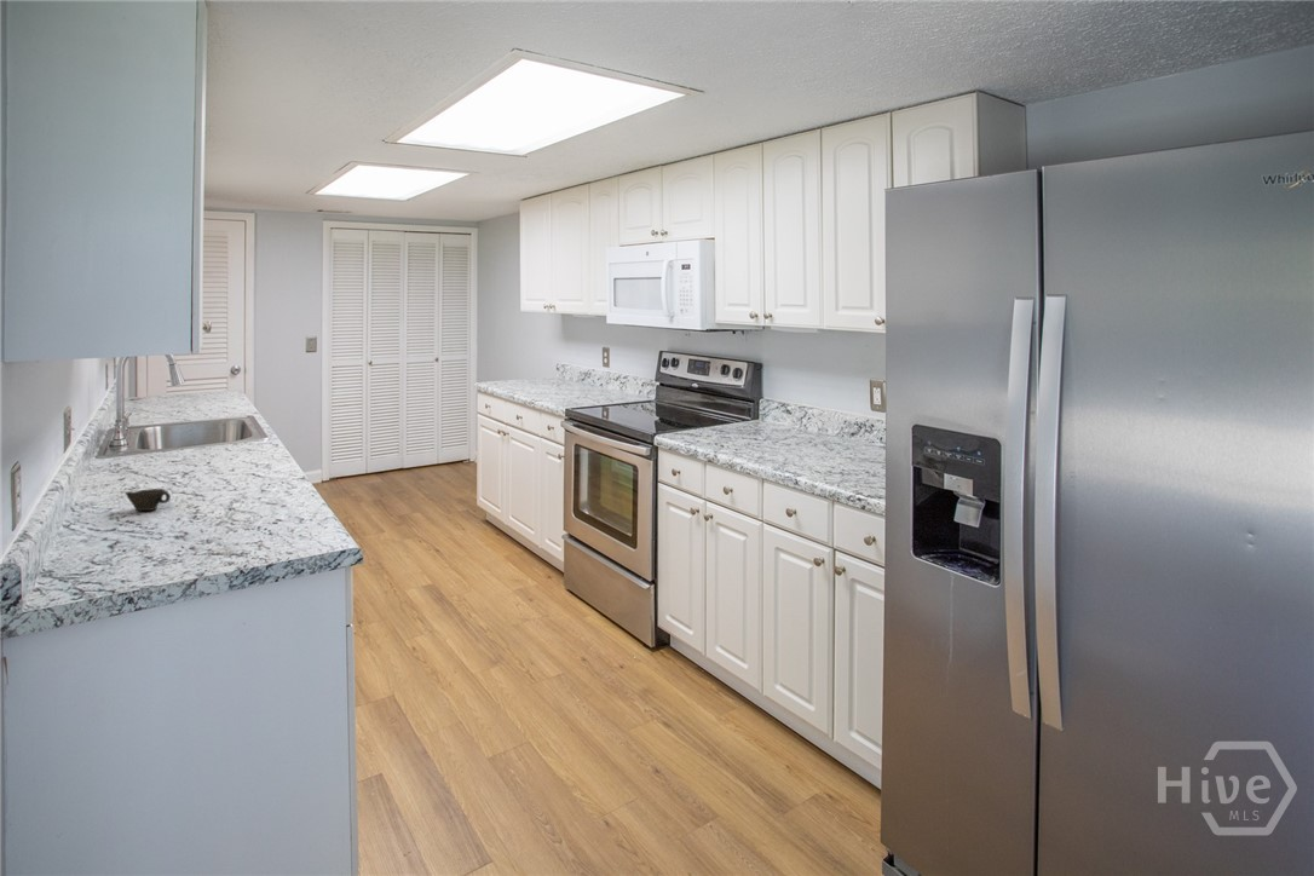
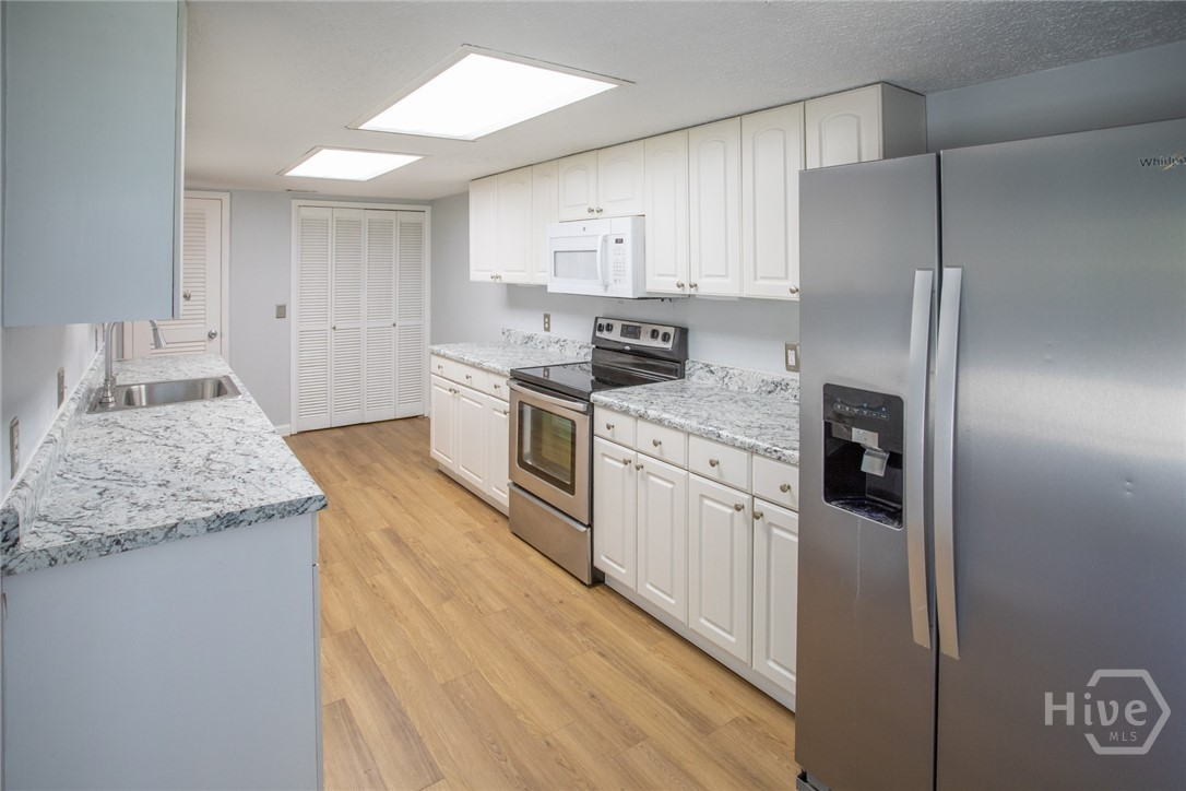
- cup [123,488,172,512]
